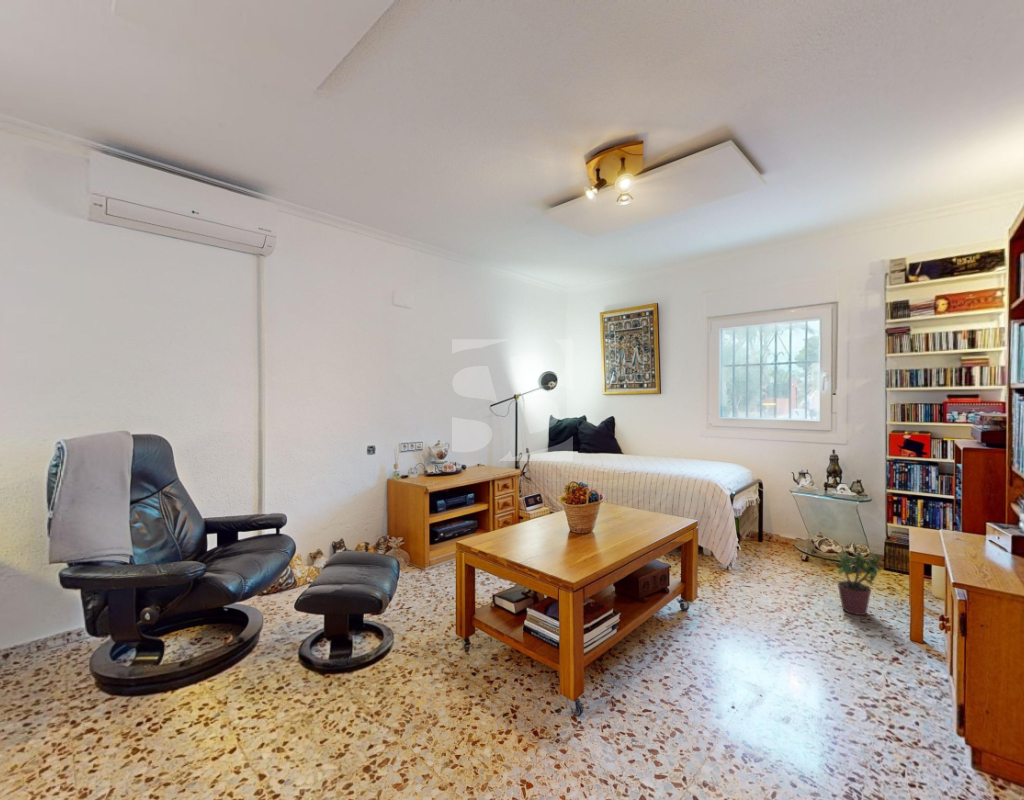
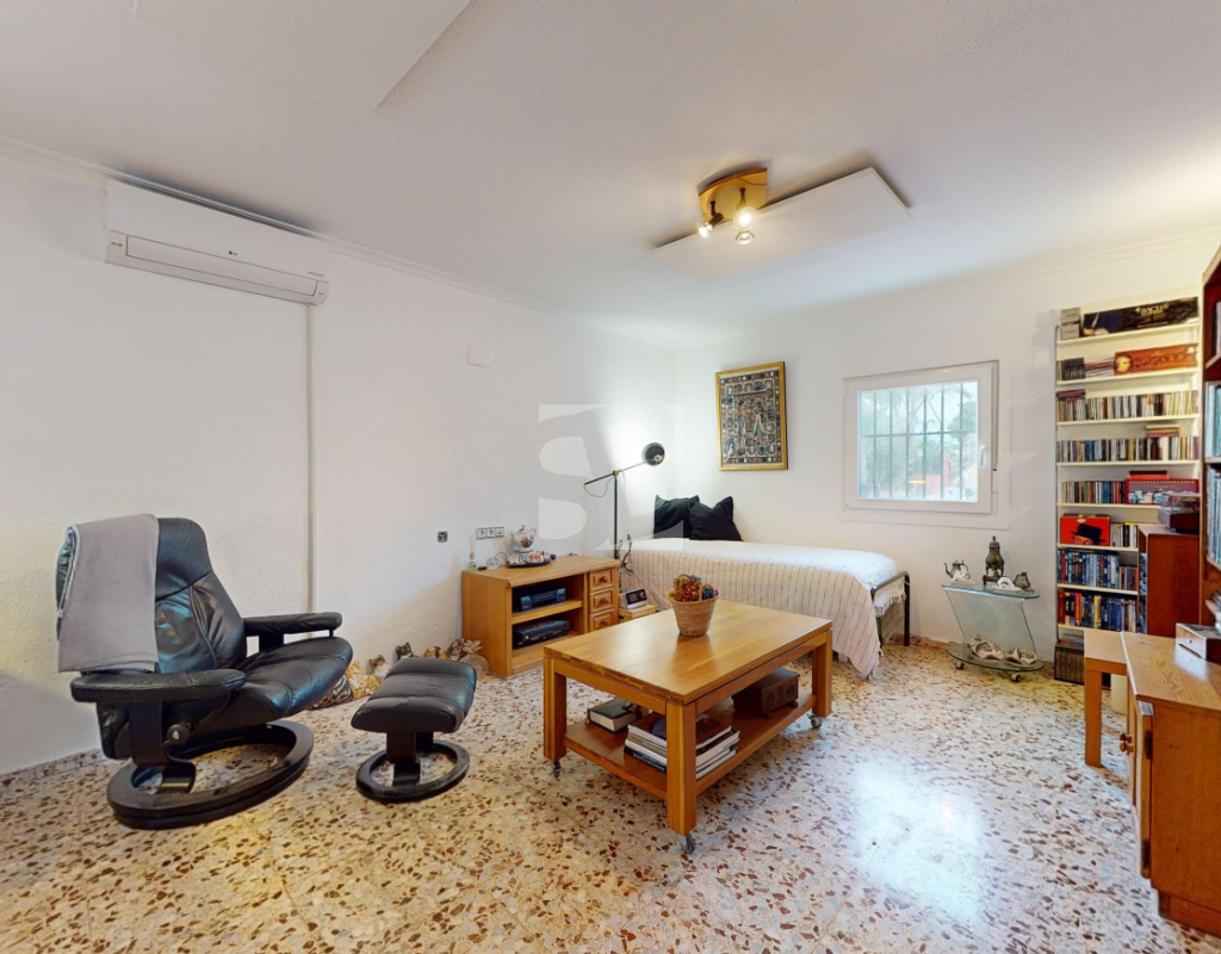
- potted plant [836,548,885,616]
